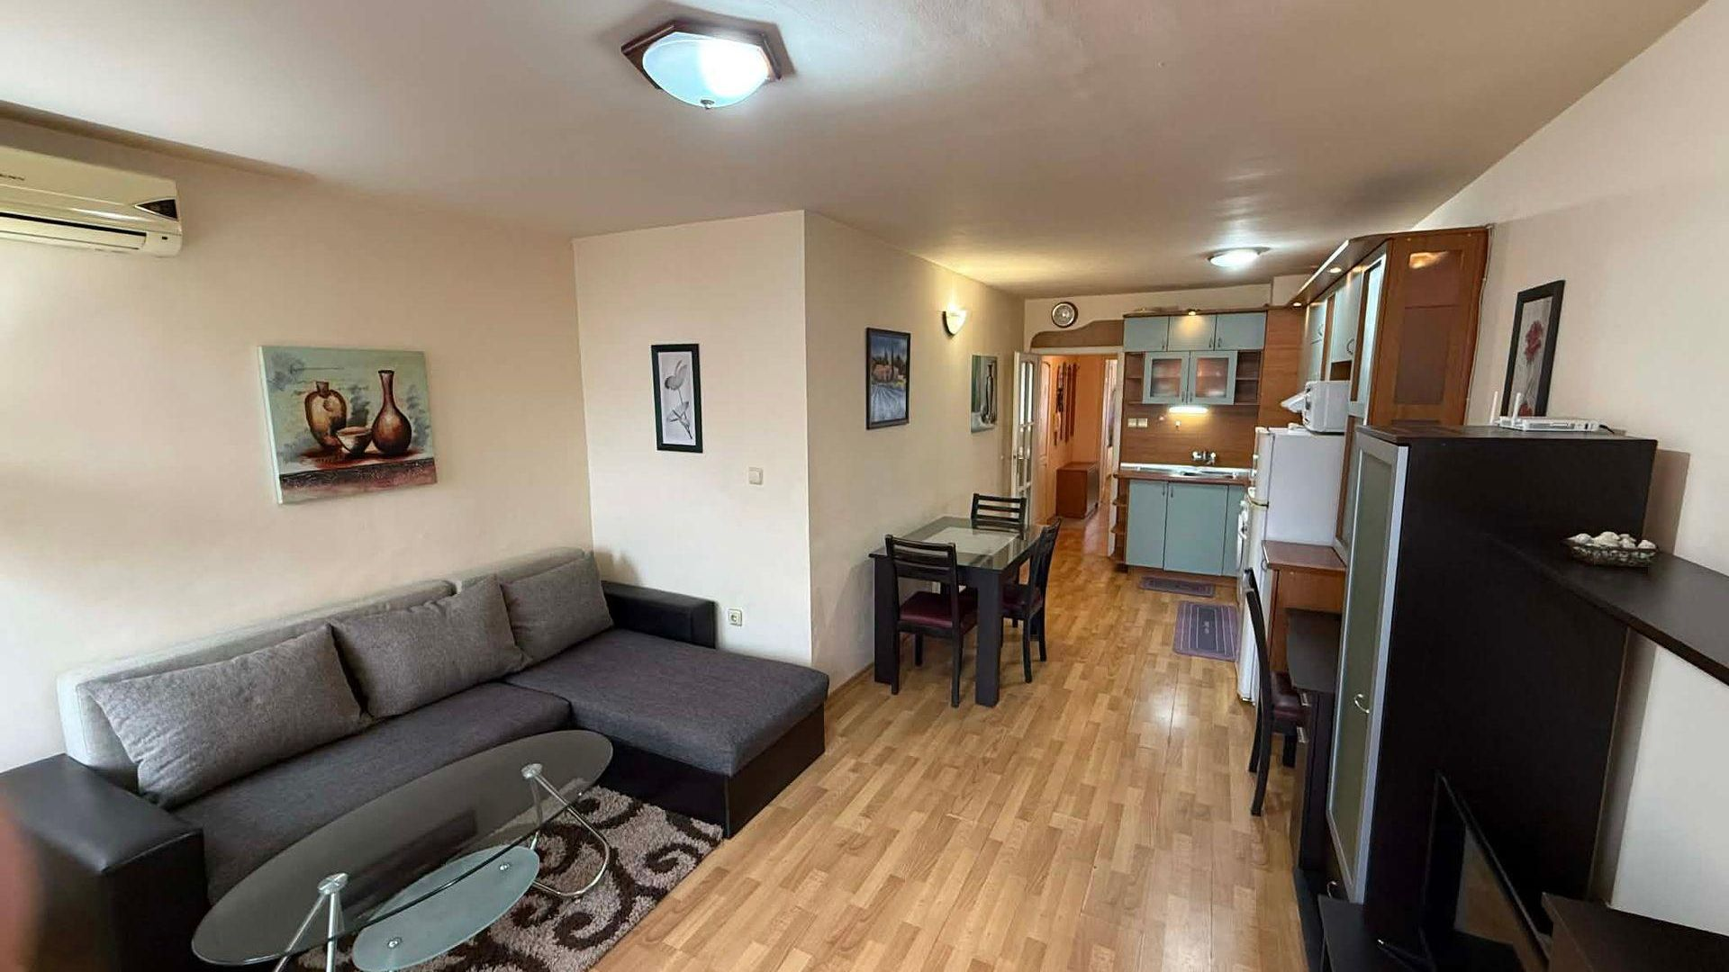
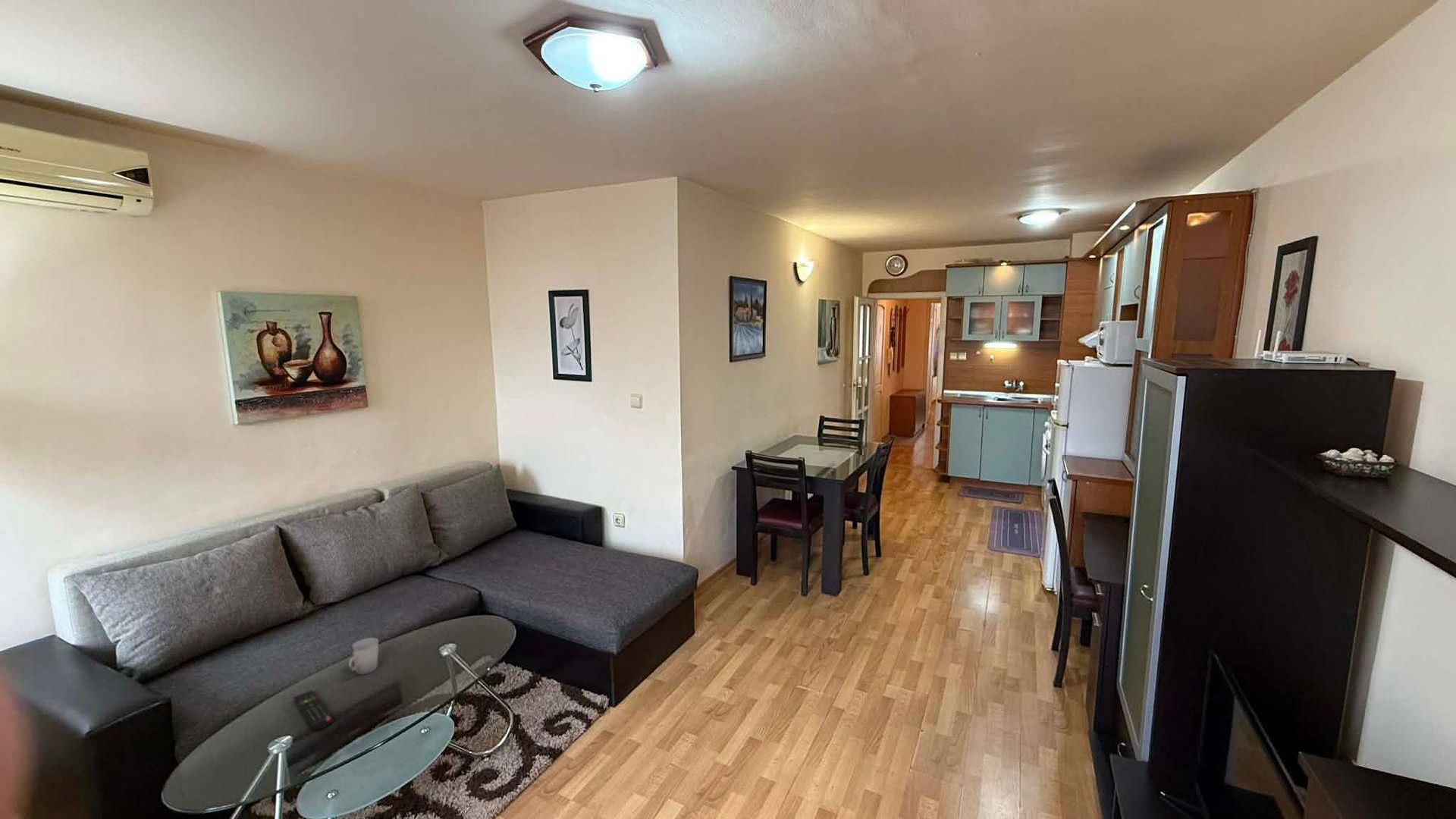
+ cup [348,637,379,675]
+ remote control [293,689,334,730]
